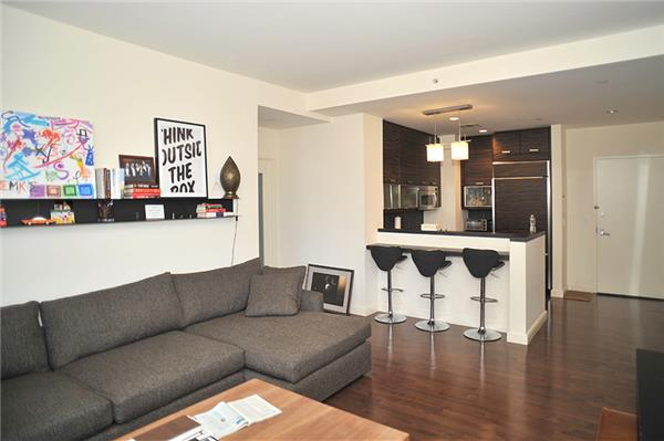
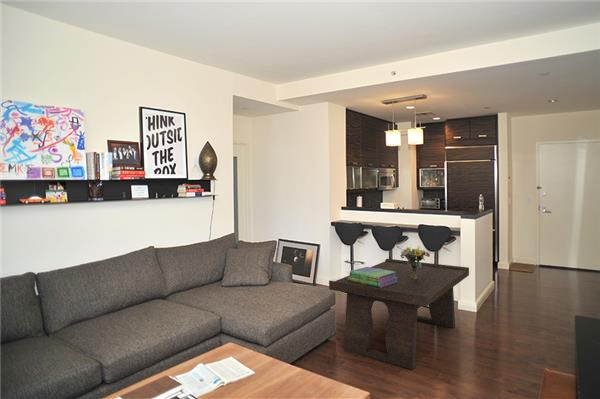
+ bouquet [399,245,431,279]
+ stack of books [348,266,397,288]
+ coffee table [328,258,470,370]
